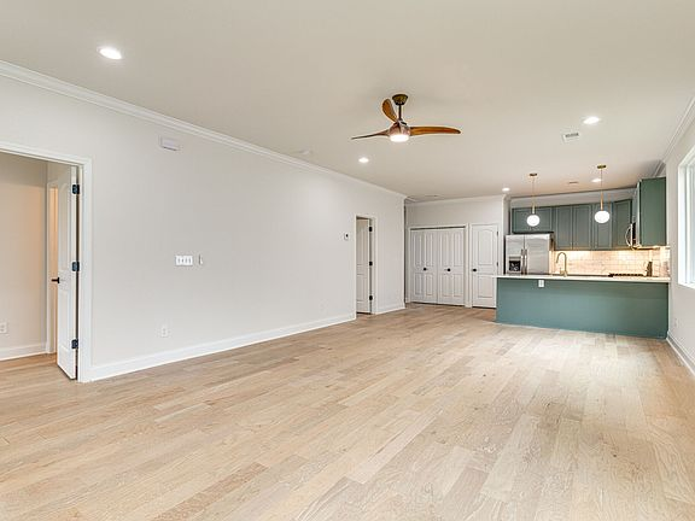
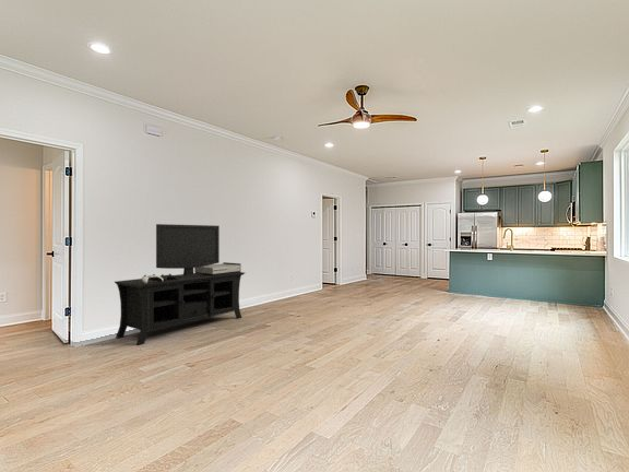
+ media console [114,223,246,346]
